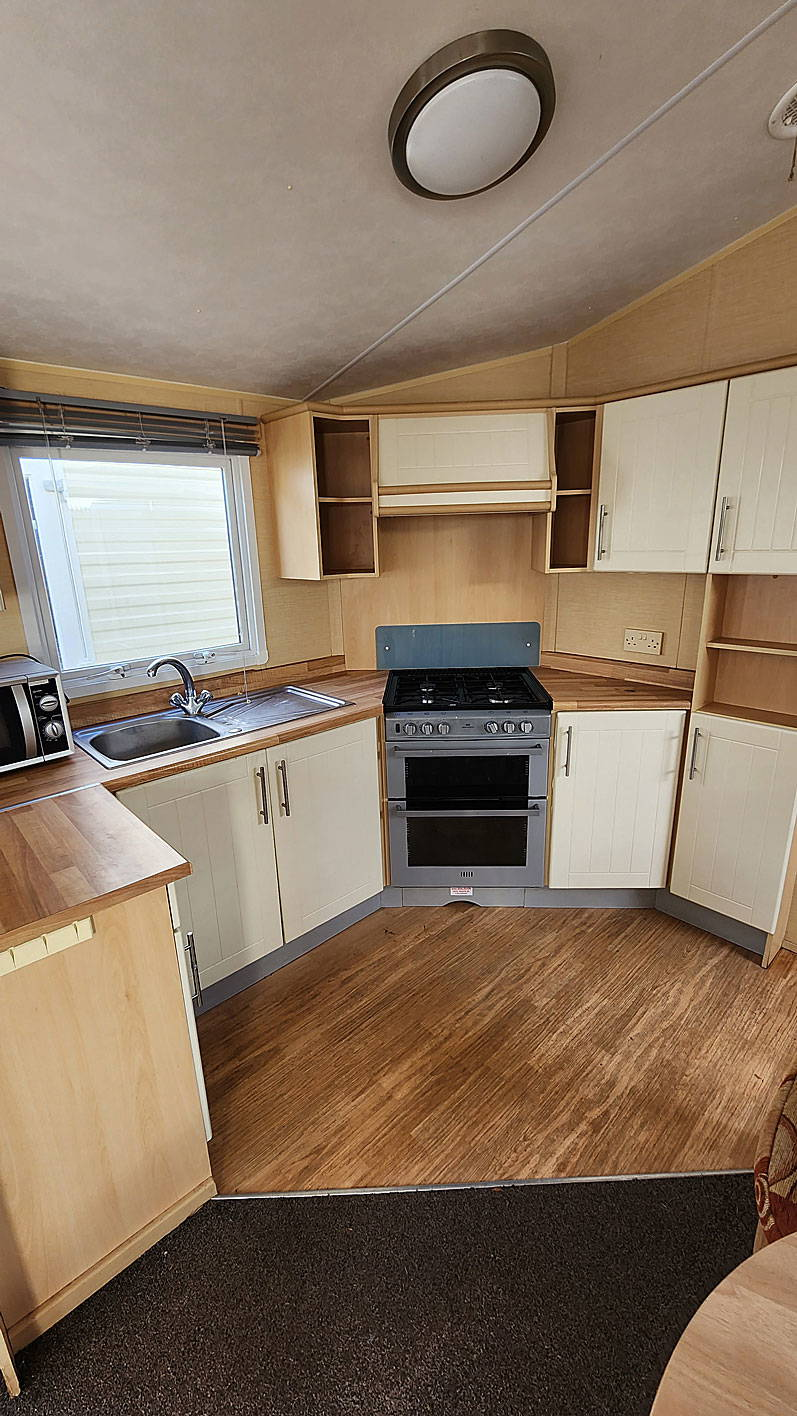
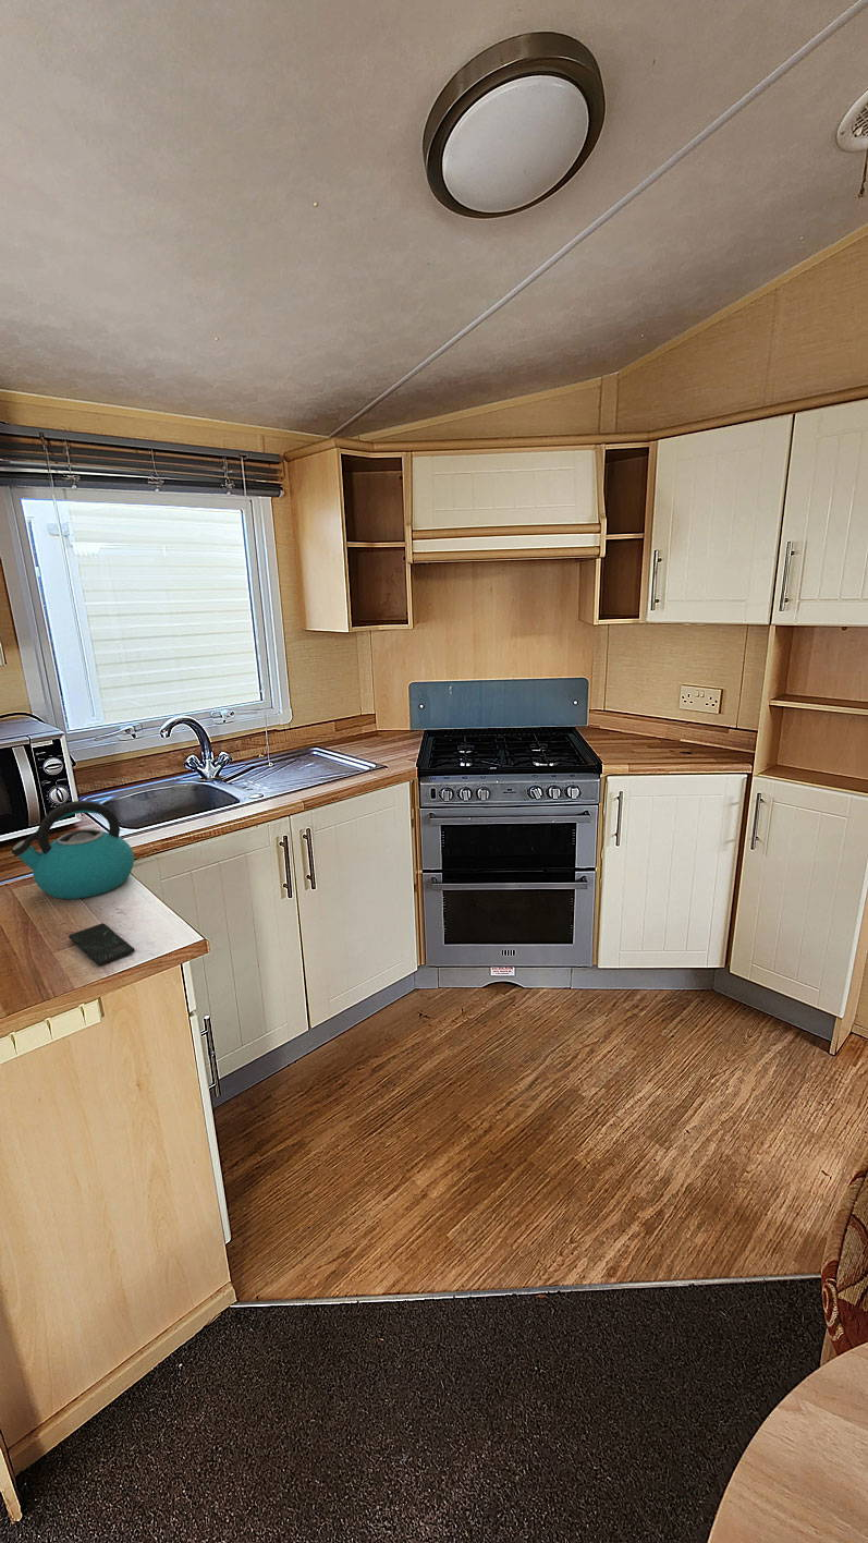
+ kettle [11,800,135,900]
+ smartphone [68,922,136,967]
